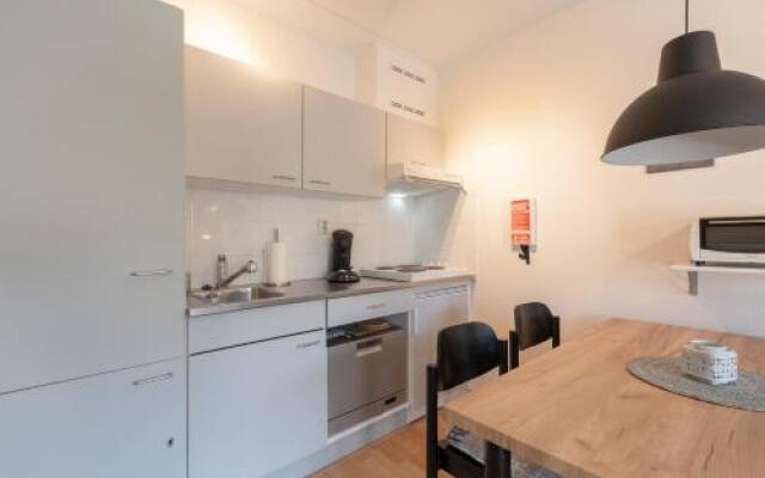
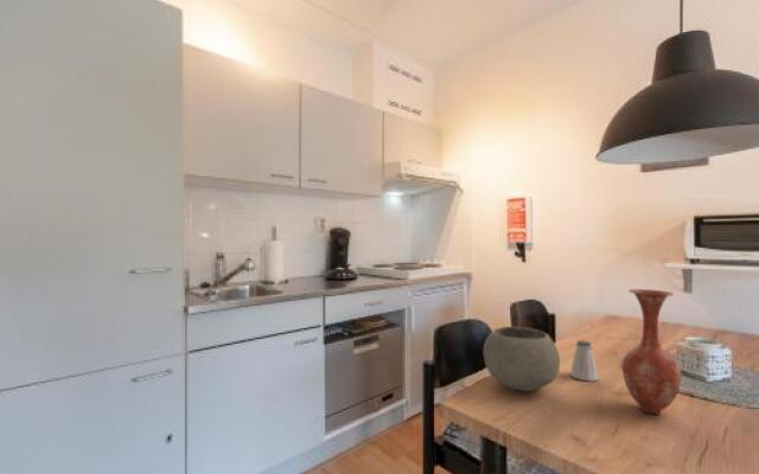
+ bowl [483,326,561,392]
+ saltshaker [569,339,600,382]
+ vase [621,288,682,416]
